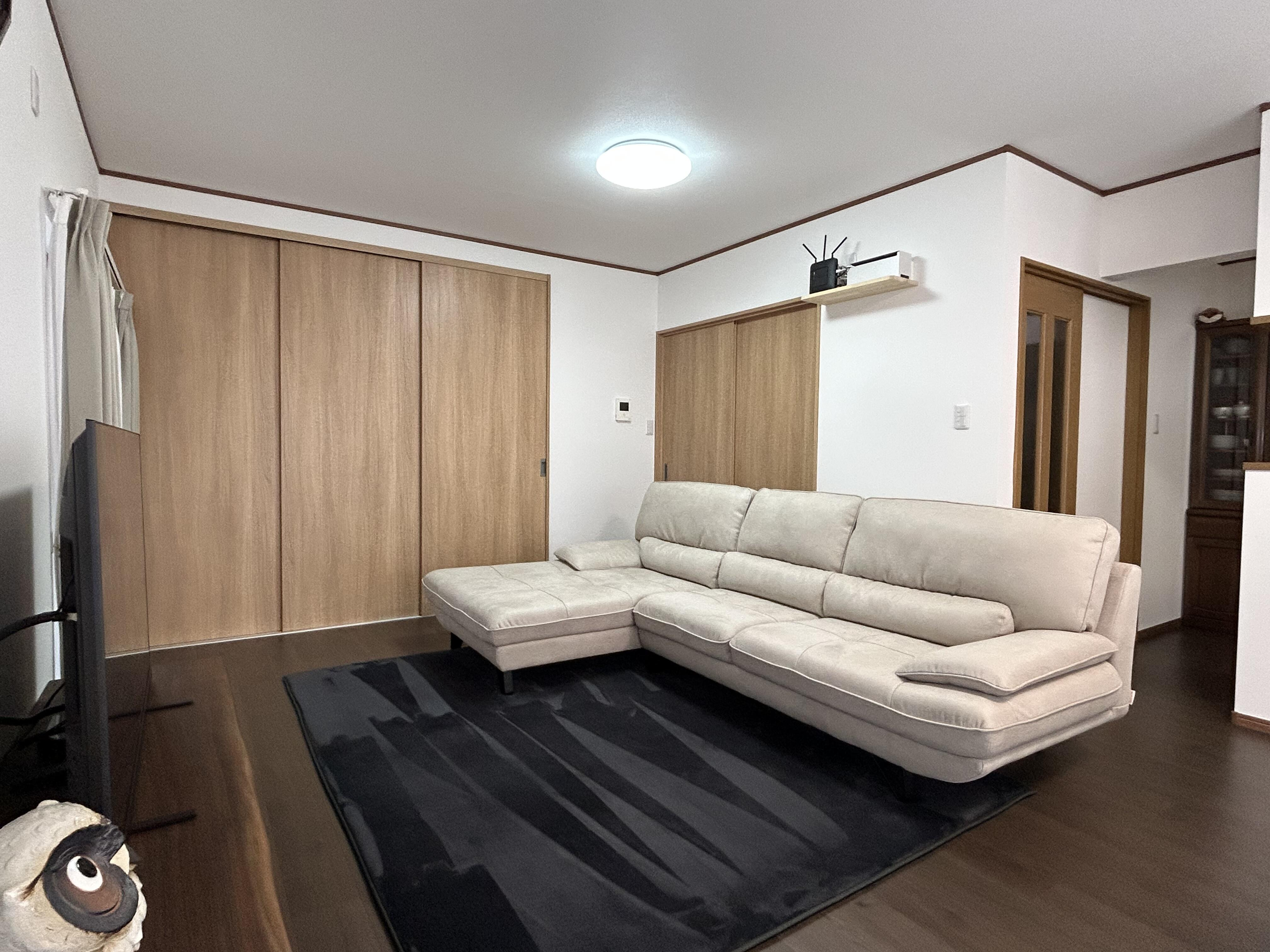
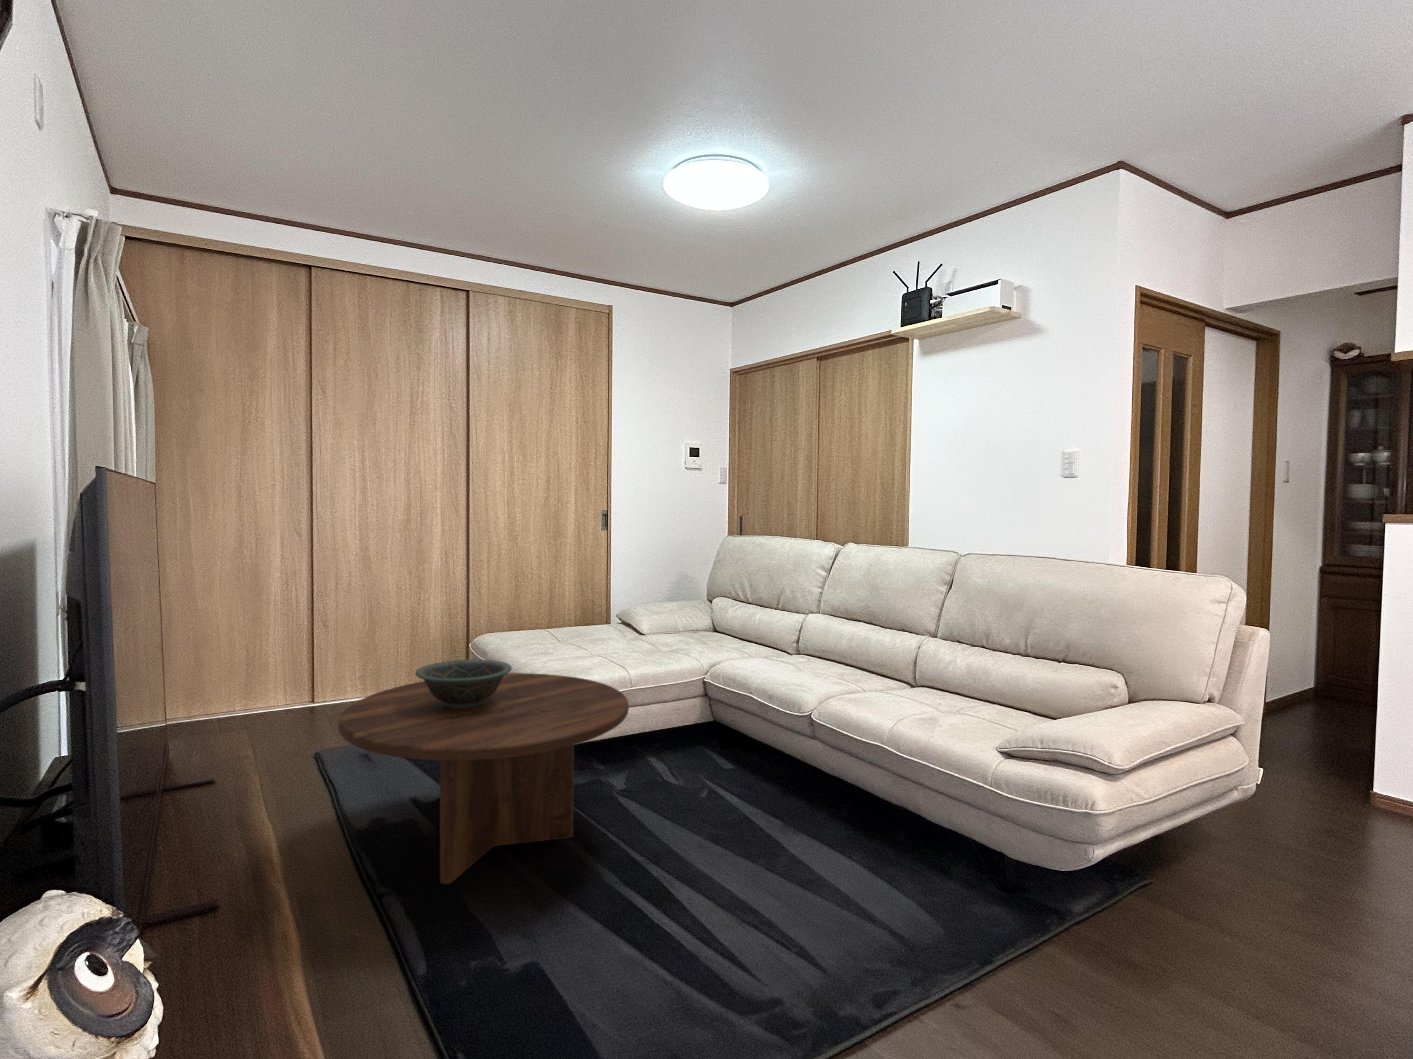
+ coffee table [338,673,629,884]
+ decorative bowl [415,659,512,709]
